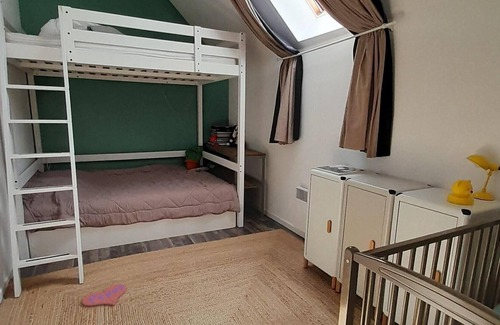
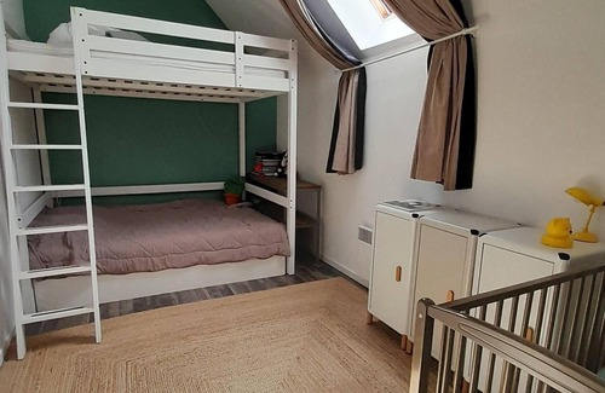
- slippers [81,283,127,307]
